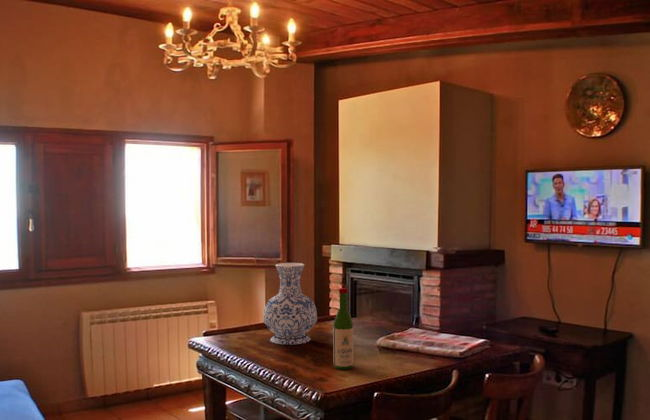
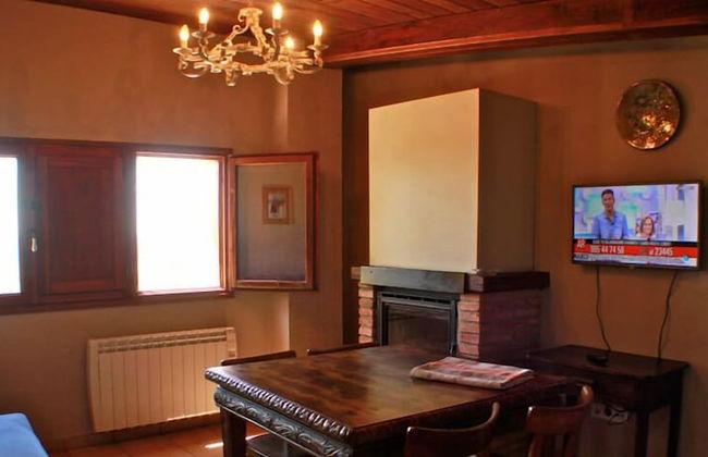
- vase [262,262,318,345]
- wine bottle [332,287,354,370]
